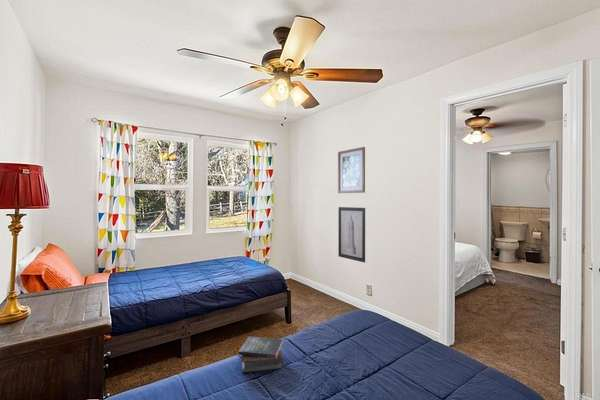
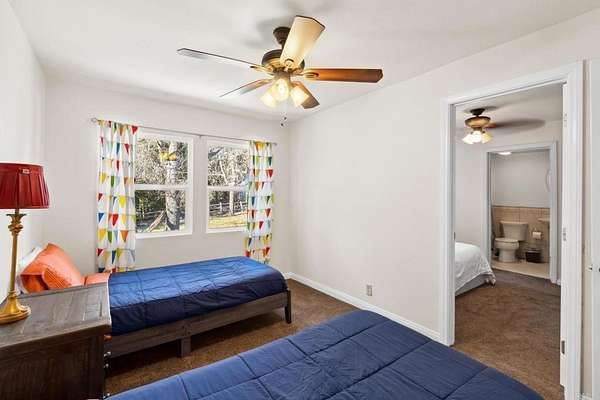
- wall art [337,206,366,264]
- book [237,336,284,373]
- wall art [337,146,366,194]
